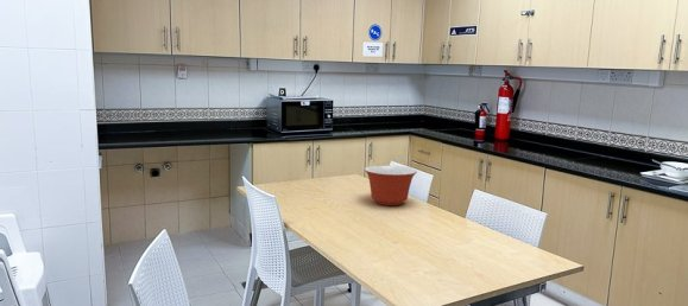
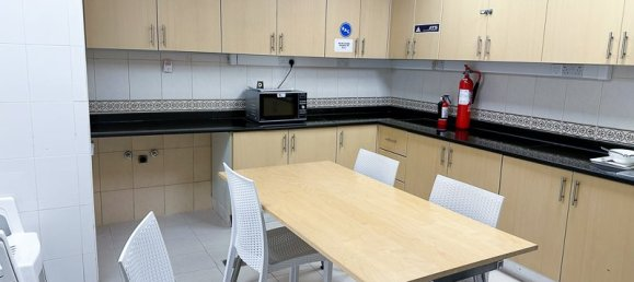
- mixing bowl [364,165,418,206]
